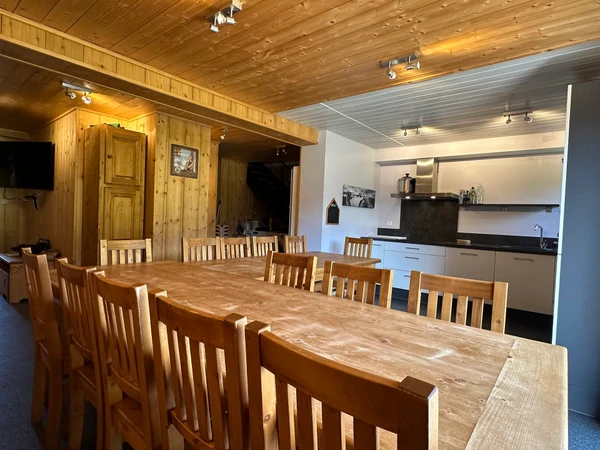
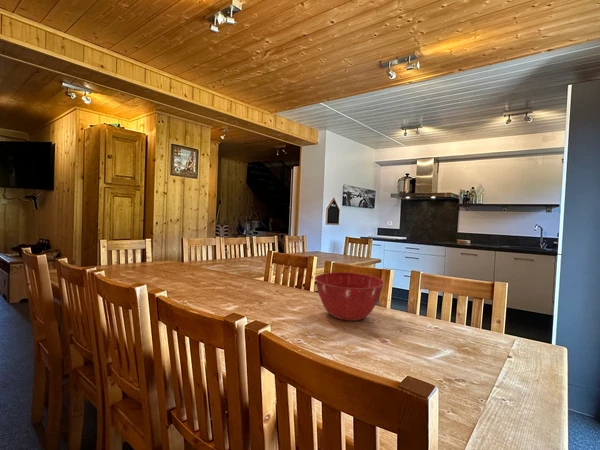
+ mixing bowl [314,271,385,322]
